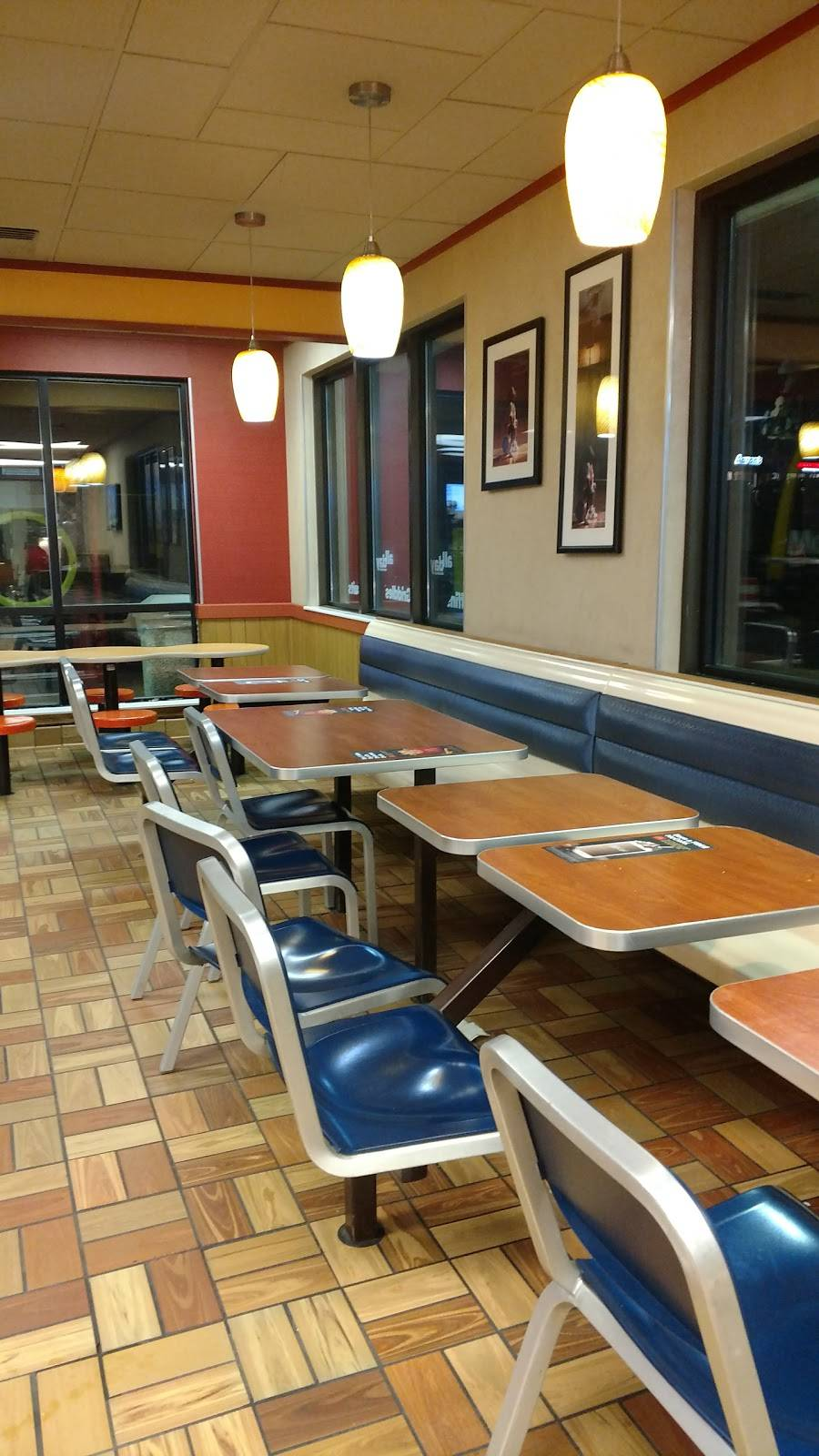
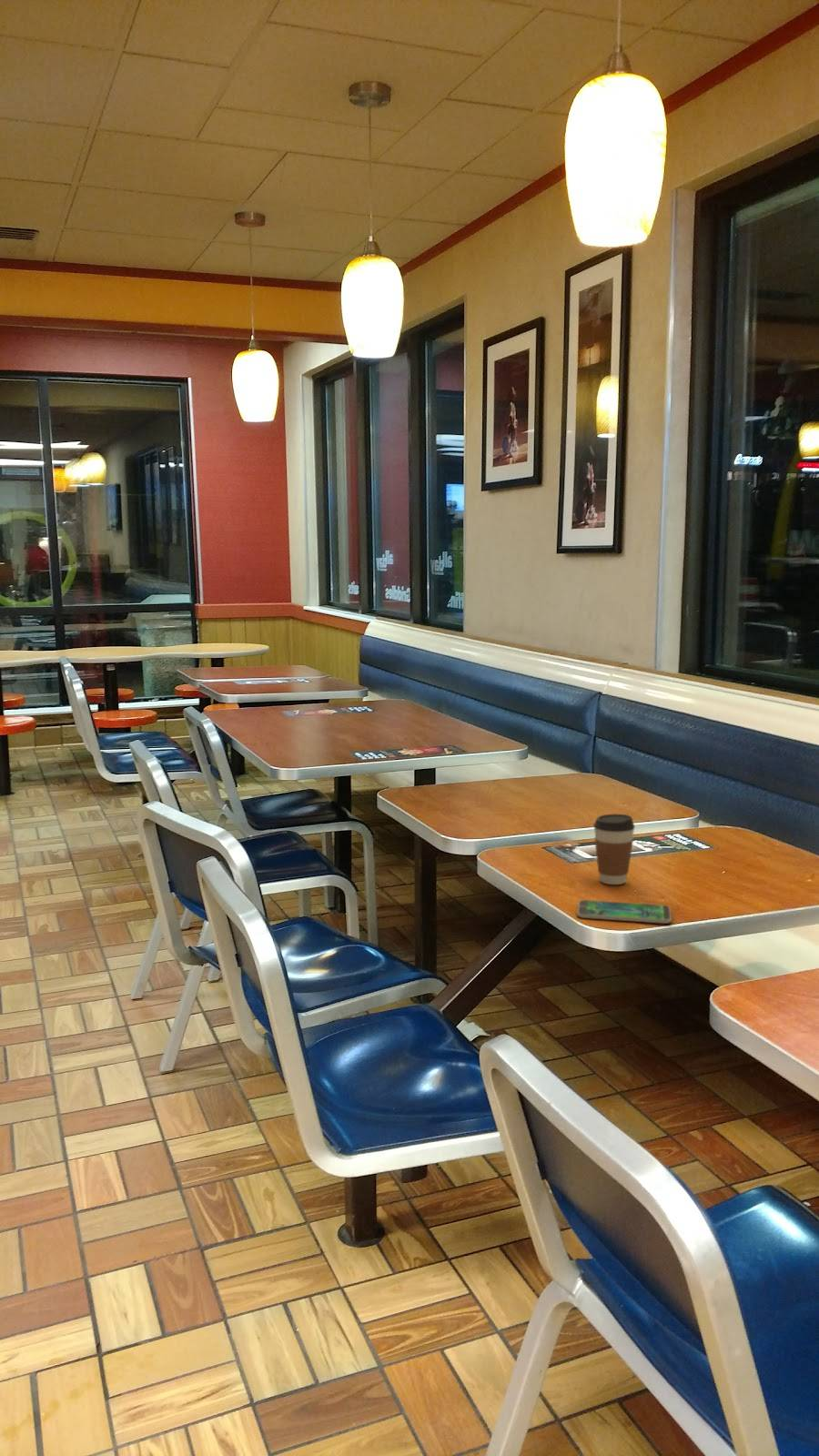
+ coffee cup [592,813,636,885]
+ smartphone [576,899,672,925]
